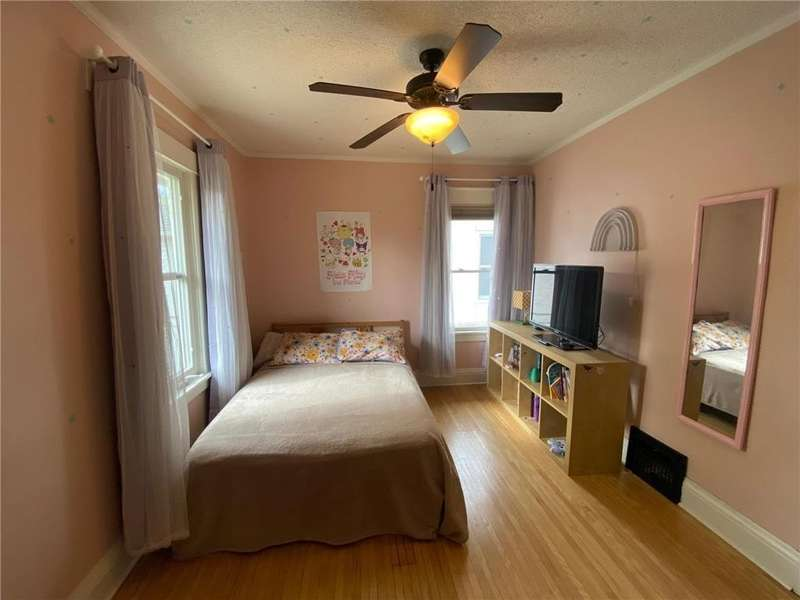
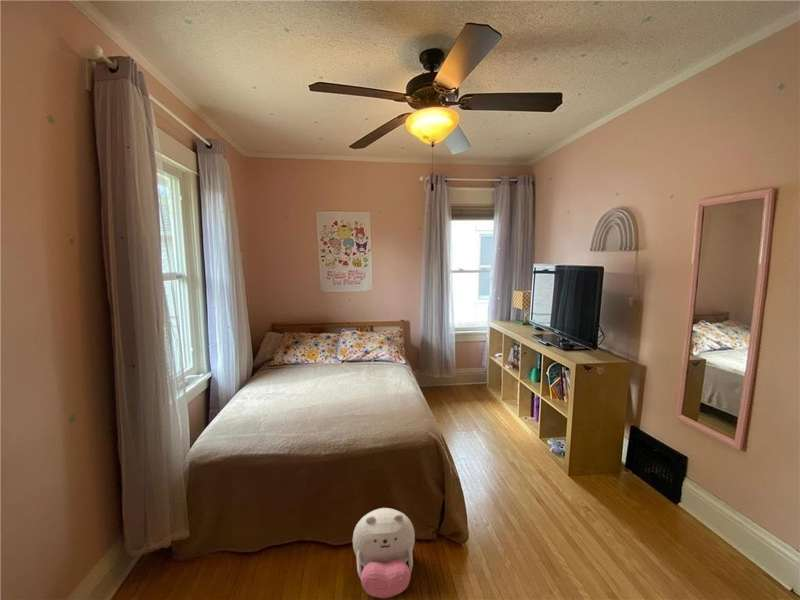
+ plush toy [352,507,416,599]
